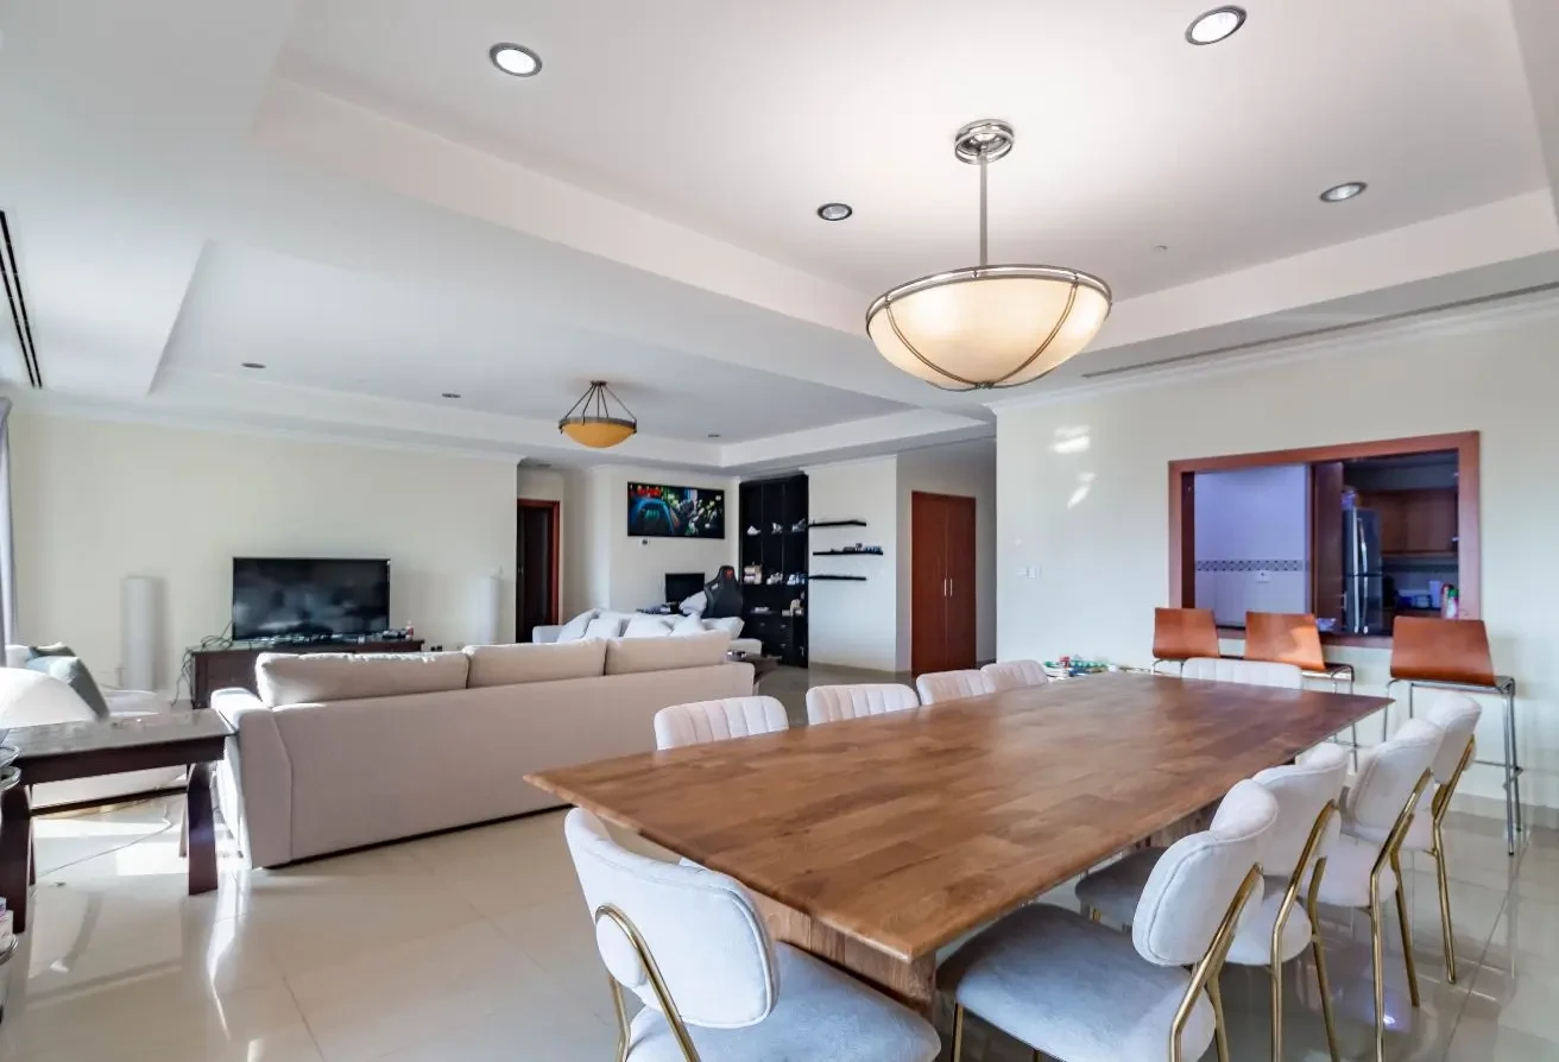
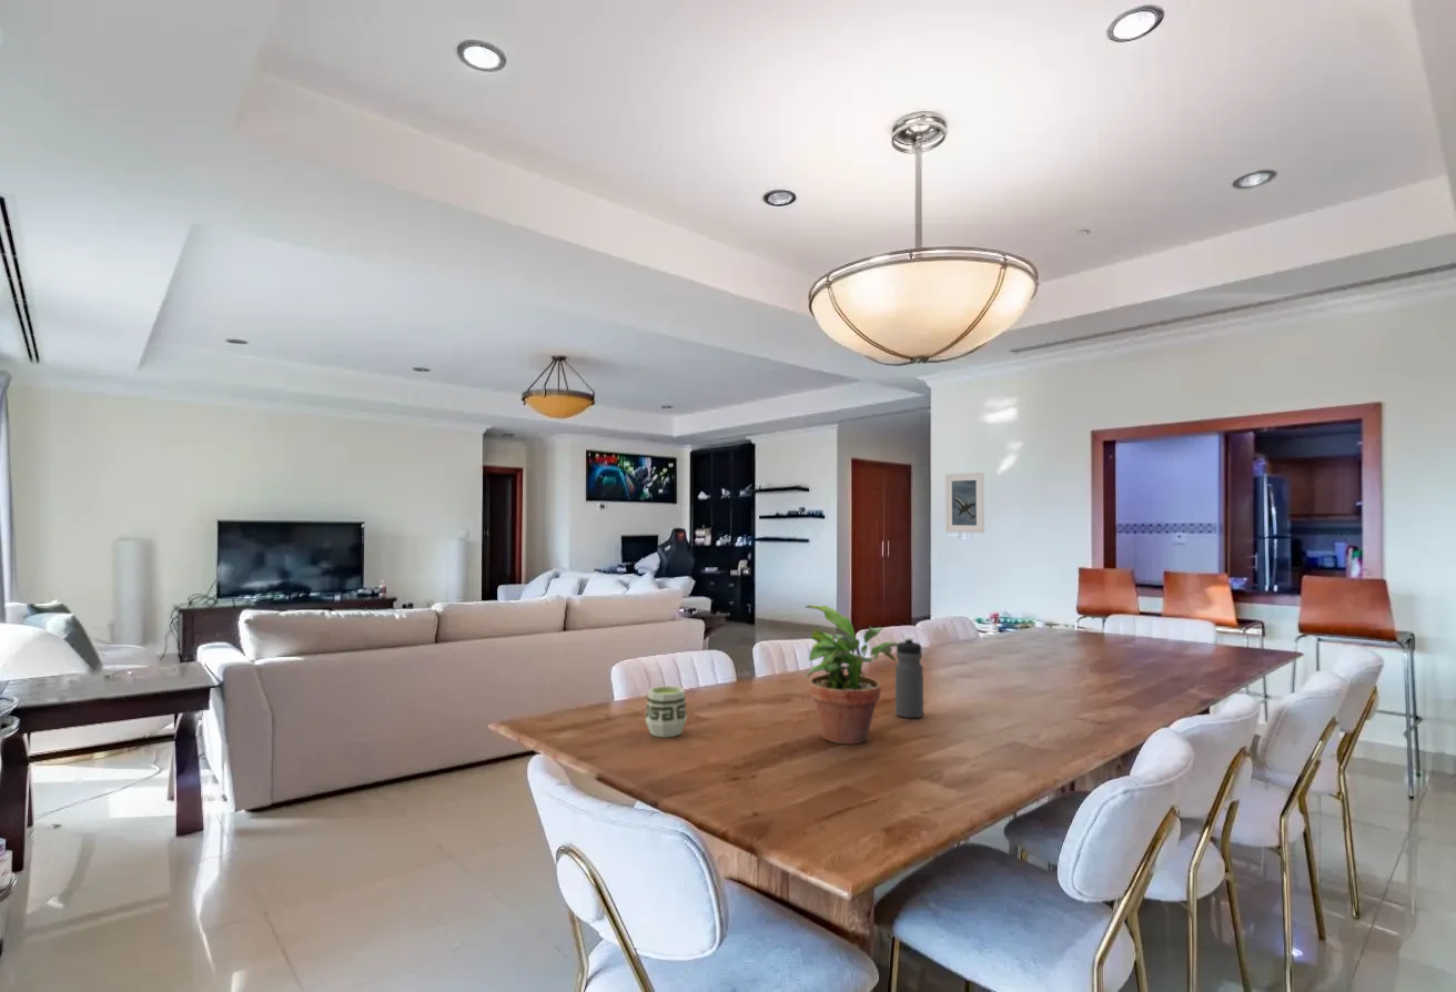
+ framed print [944,472,985,534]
+ cup [645,685,688,738]
+ potted plant [802,604,899,745]
+ water bottle [894,637,924,719]
